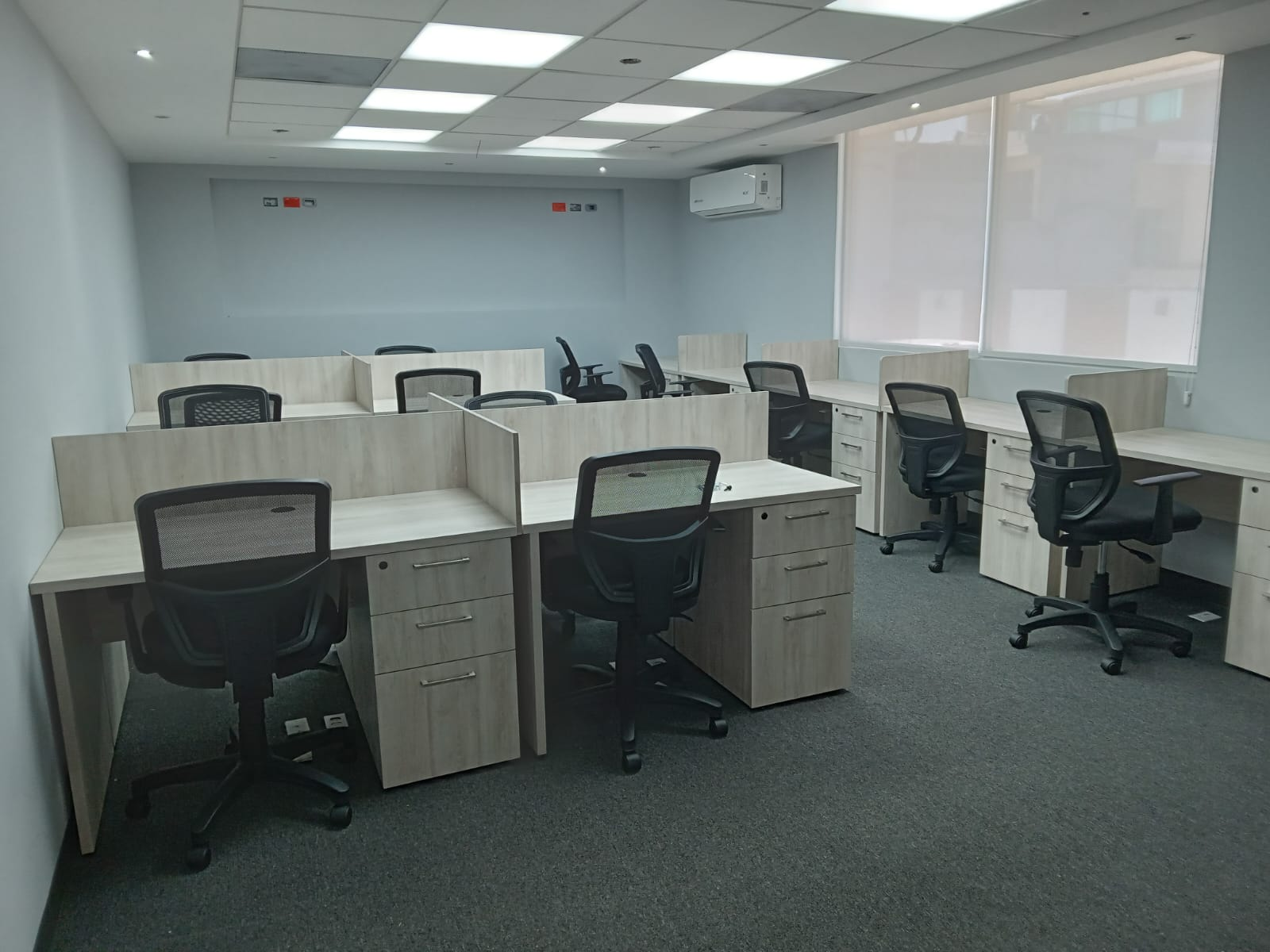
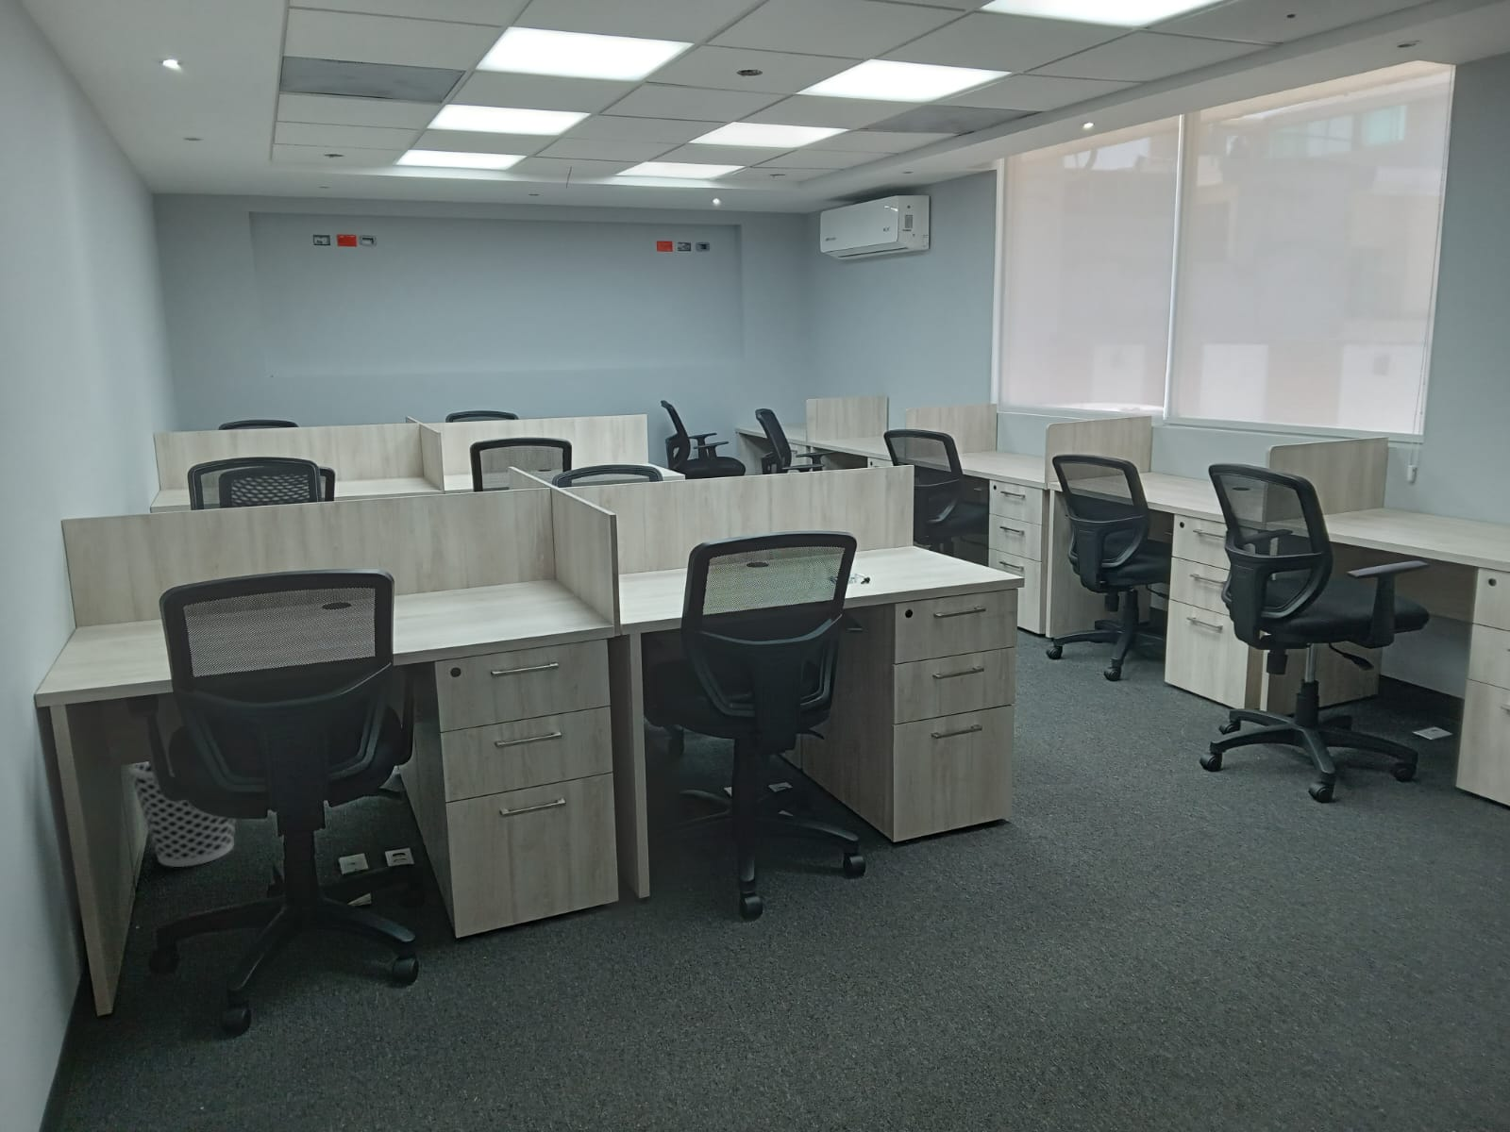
+ wastebasket [128,762,237,868]
